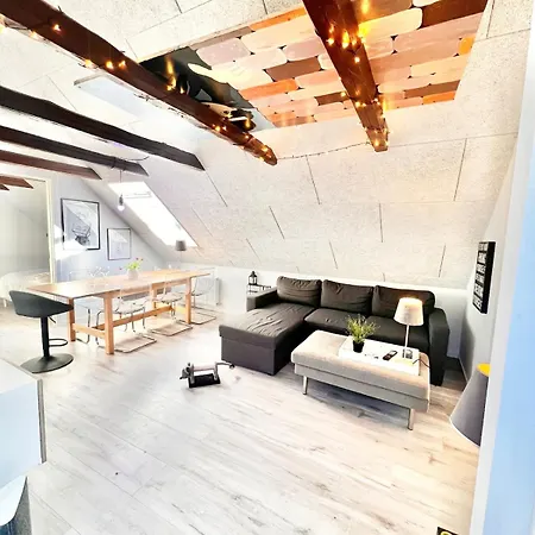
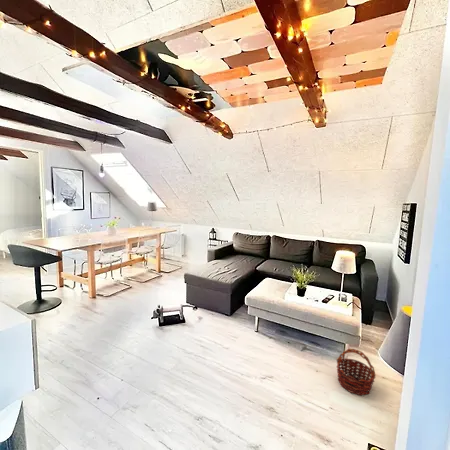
+ basket [336,348,377,396]
